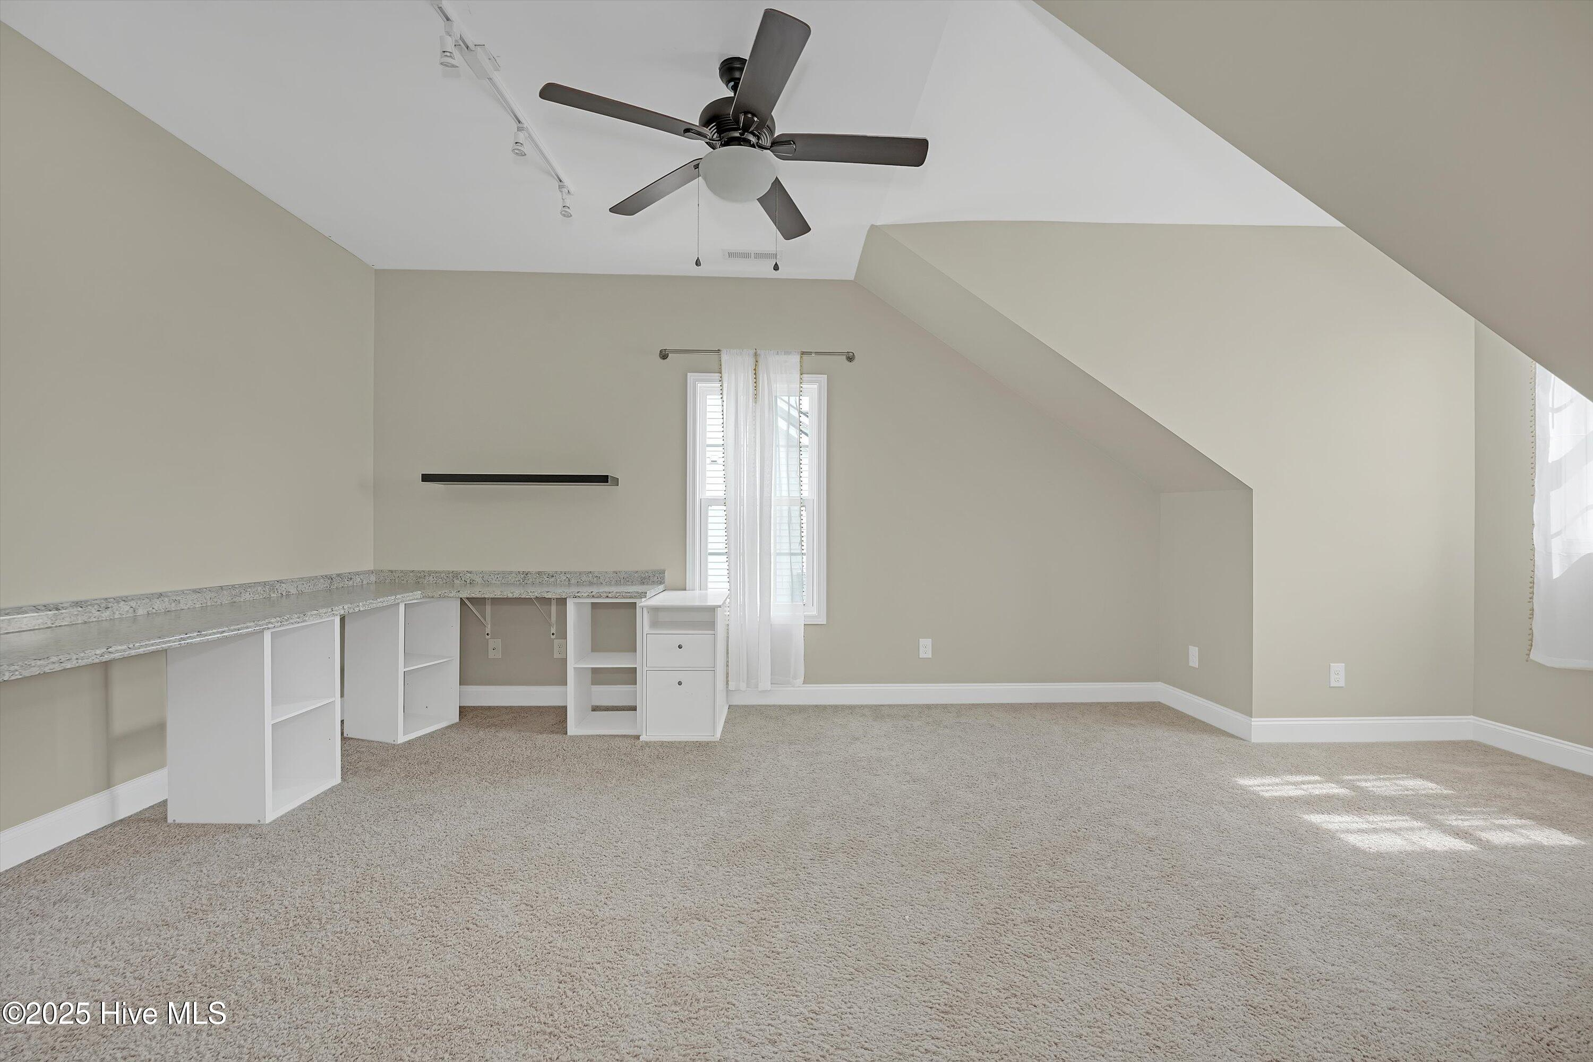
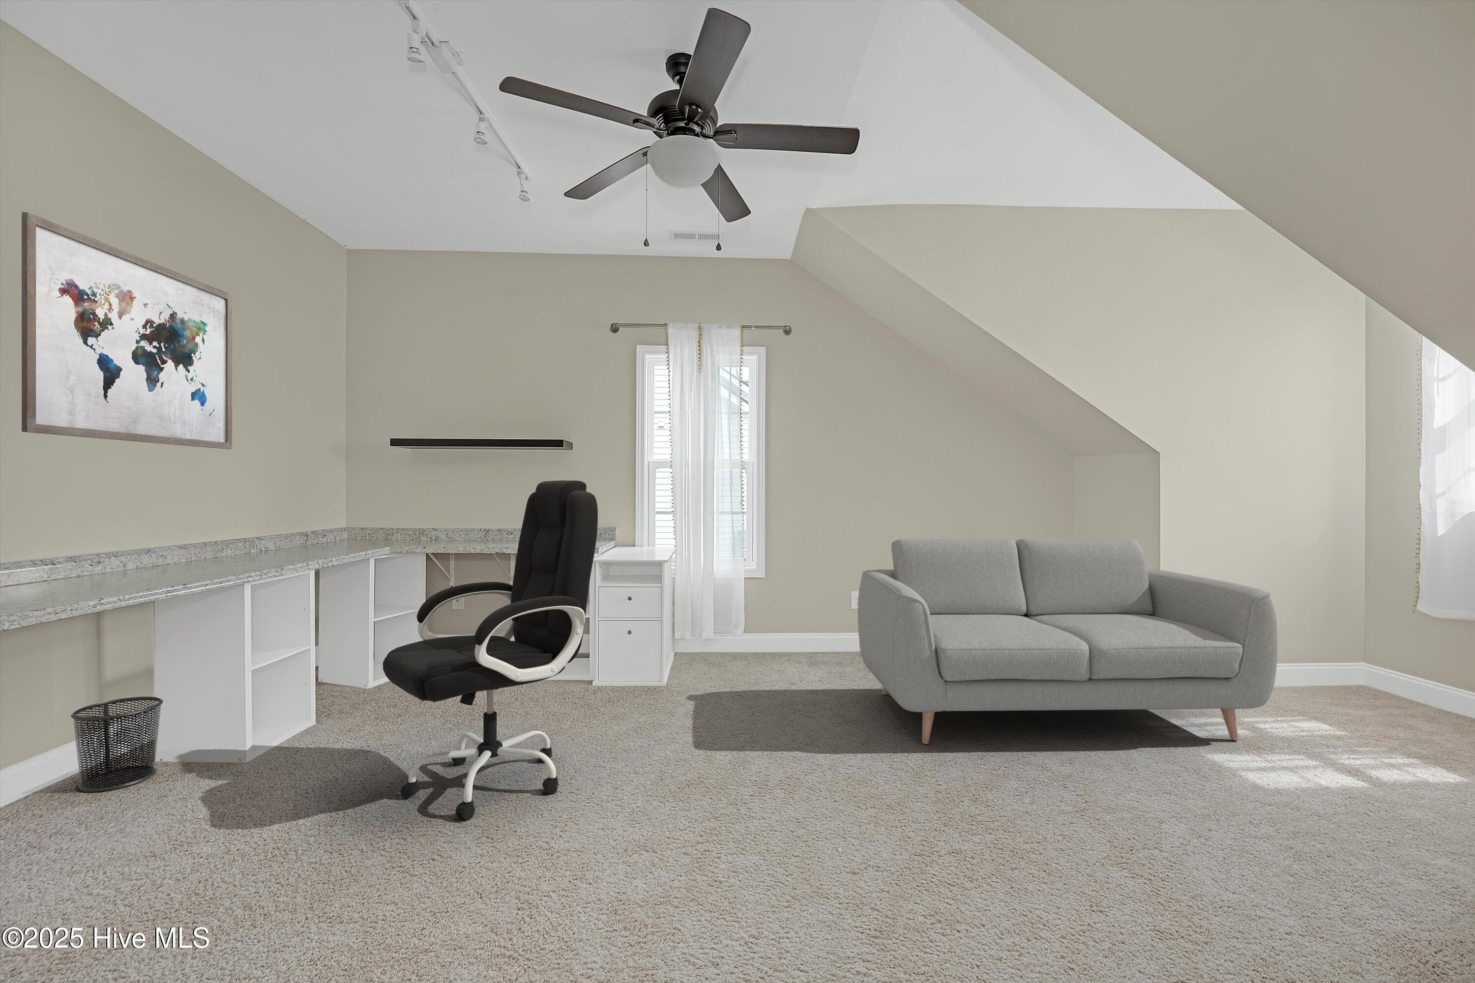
+ sofa [857,539,1279,745]
+ office chair [382,479,598,821]
+ waste bin [70,696,164,792]
+ wall art [21,212,233,450]
